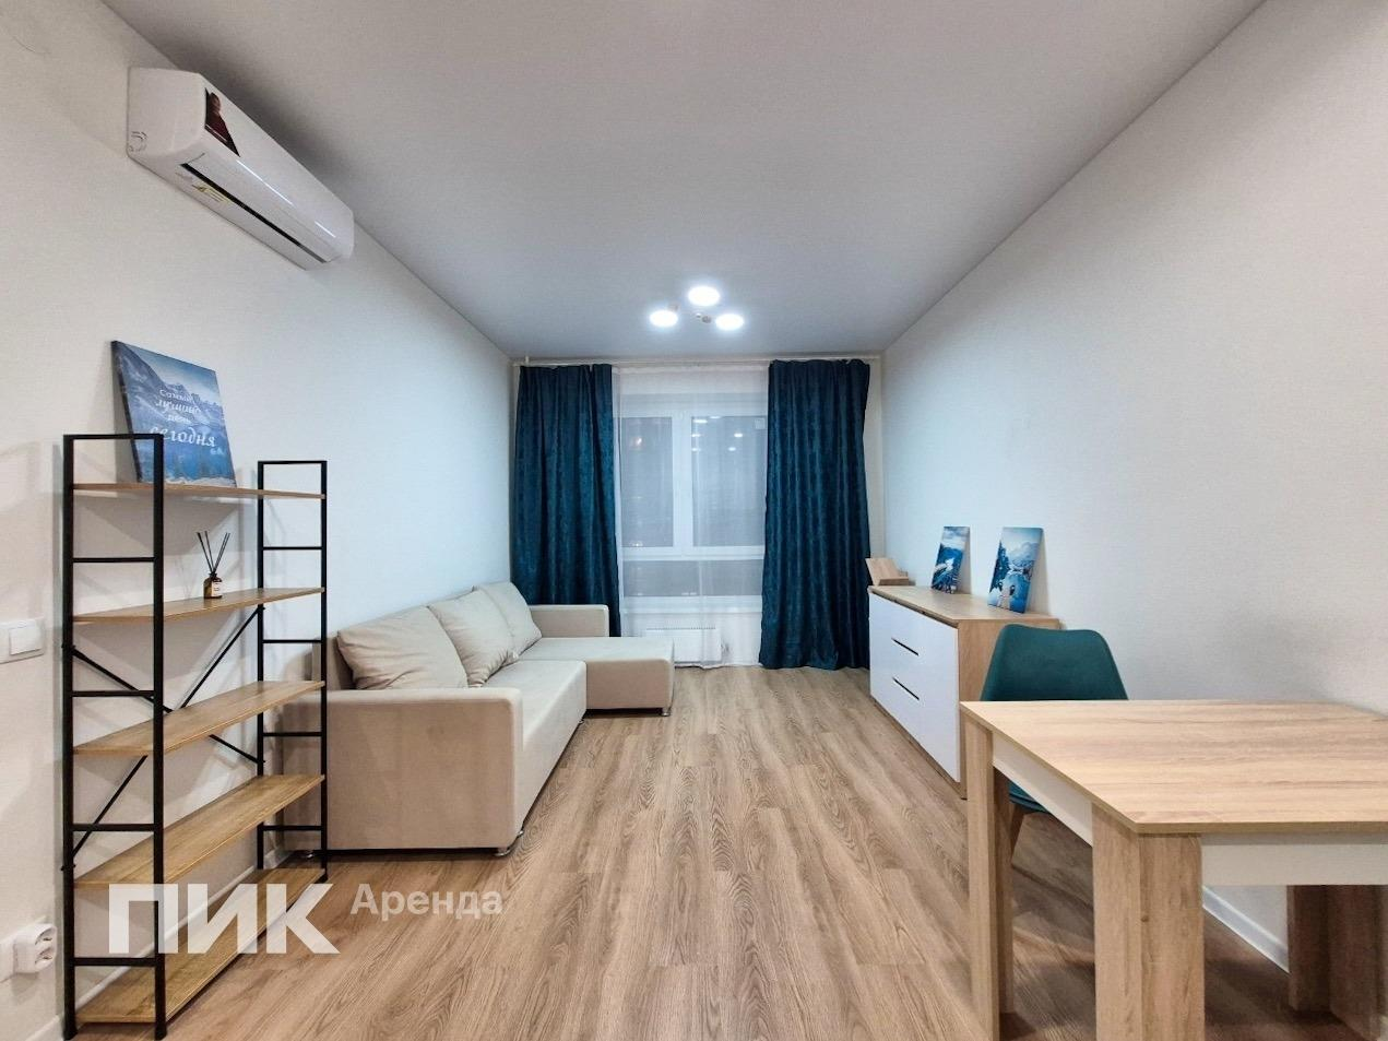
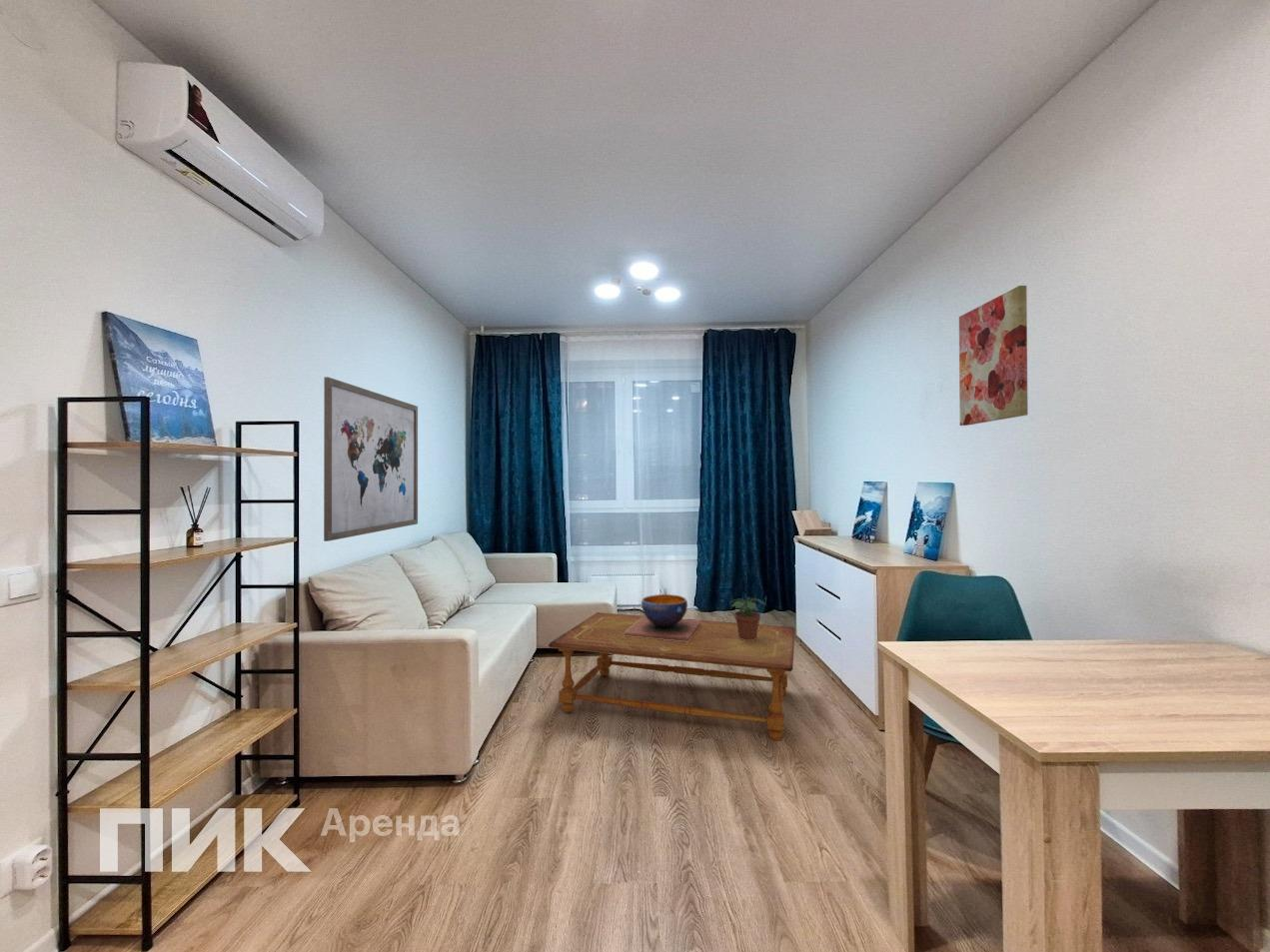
+ wall art [323,376,419,542]
+ decorative bowl [624,593,701,642]
+ coffee table [548,611,796,741]
+ potted plant [729,596,767,640]
+ wall art [958,285,1029,427]
